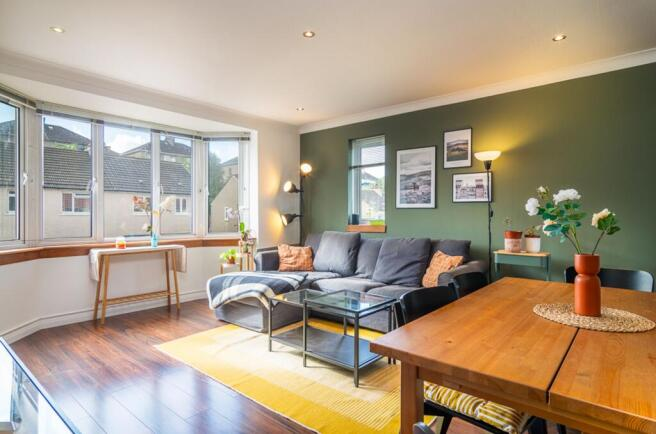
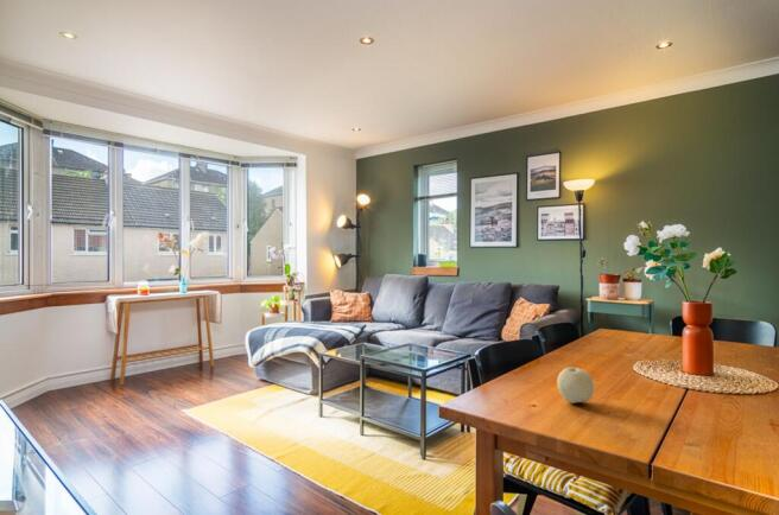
+ fruit [556,367,595,405]
